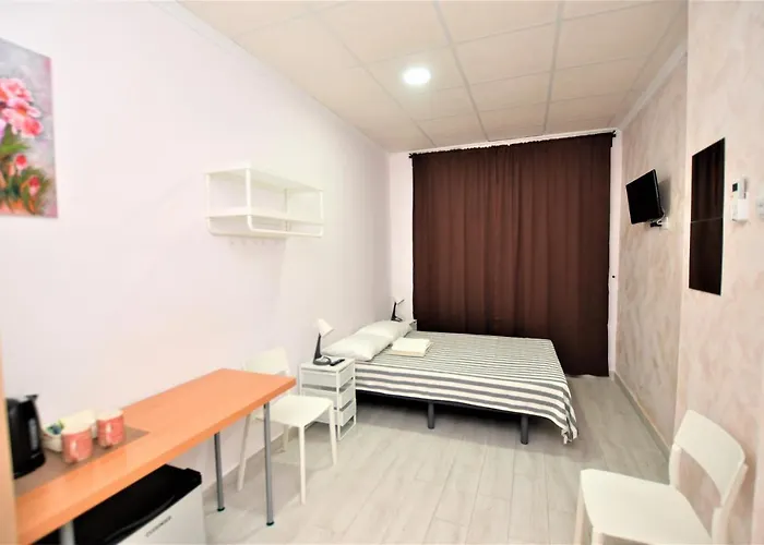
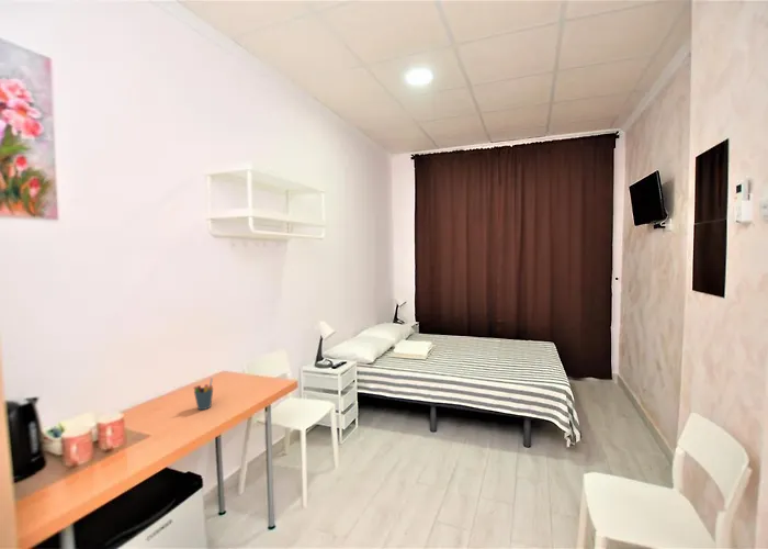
+ pen holder [193,377,214,411]
